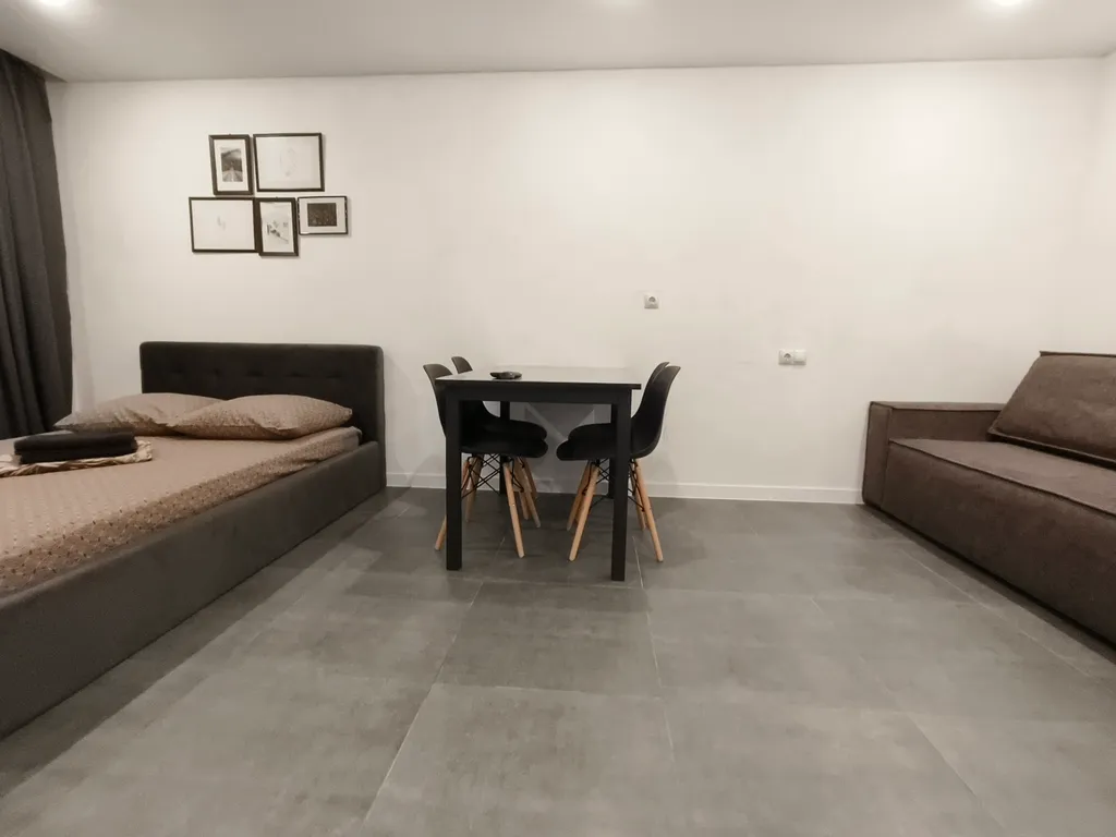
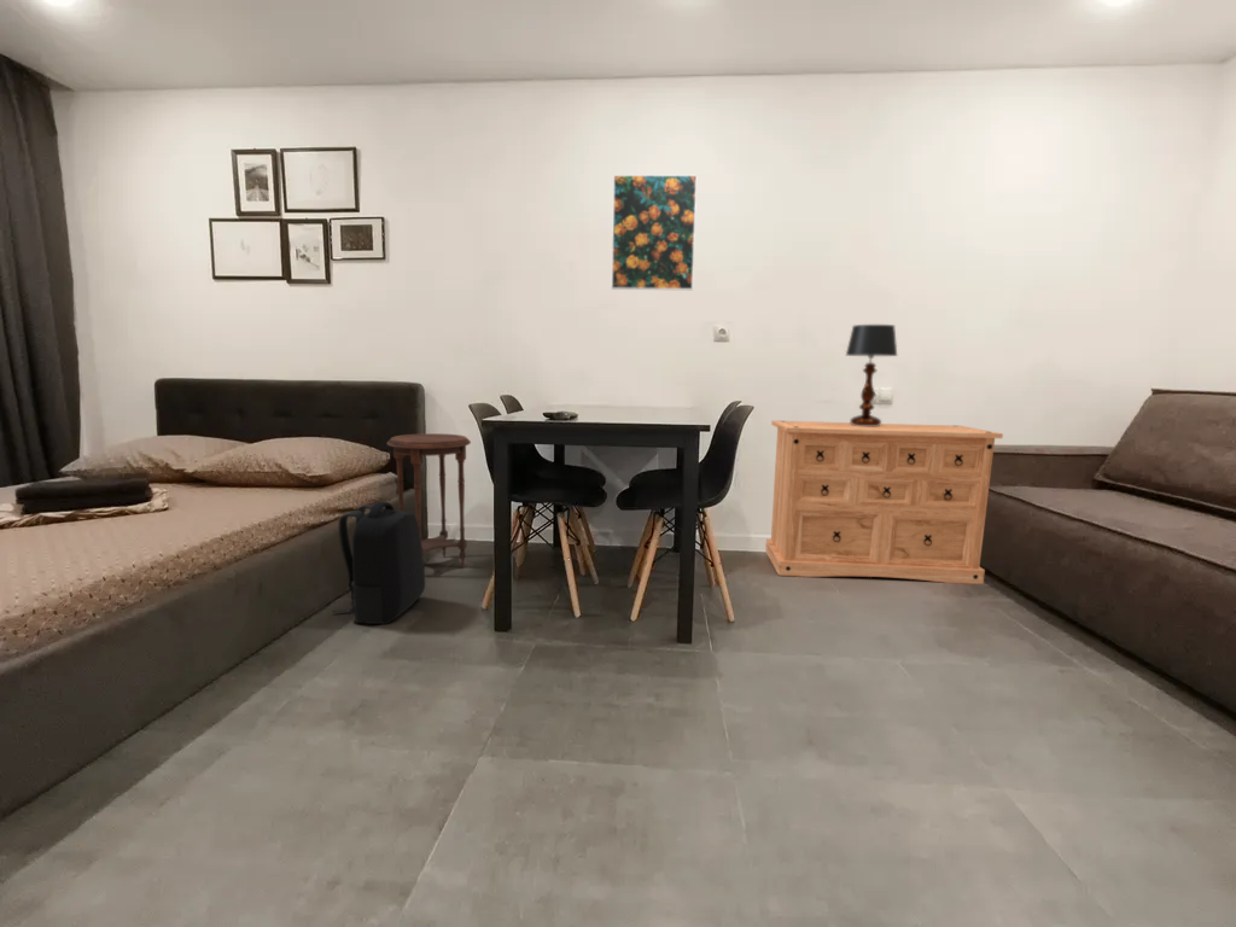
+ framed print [611,174,698,291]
+ dresser [764,420,1004,585]
+ backpack [331,500,426,625]
+ table lamp [845,323,899,426]
+ side table [386,432,472,569]
